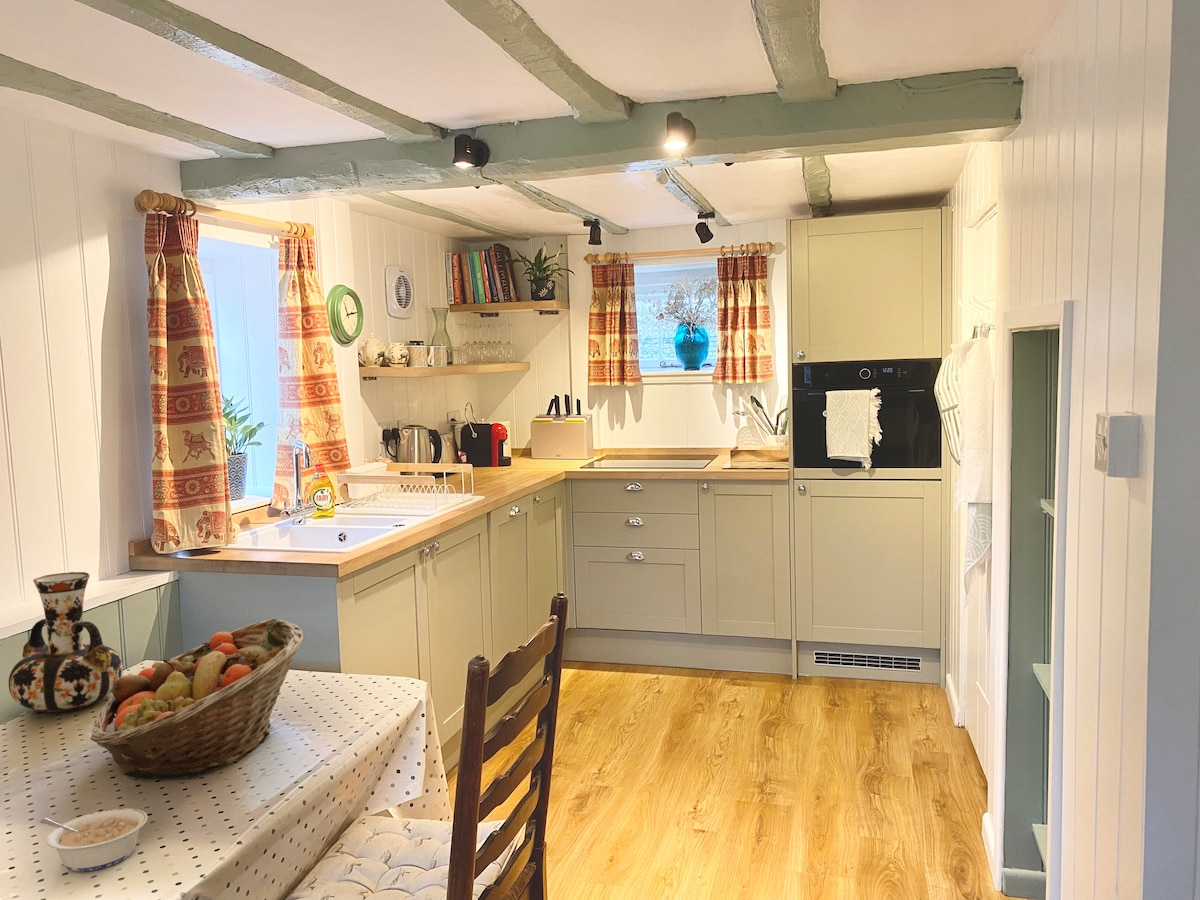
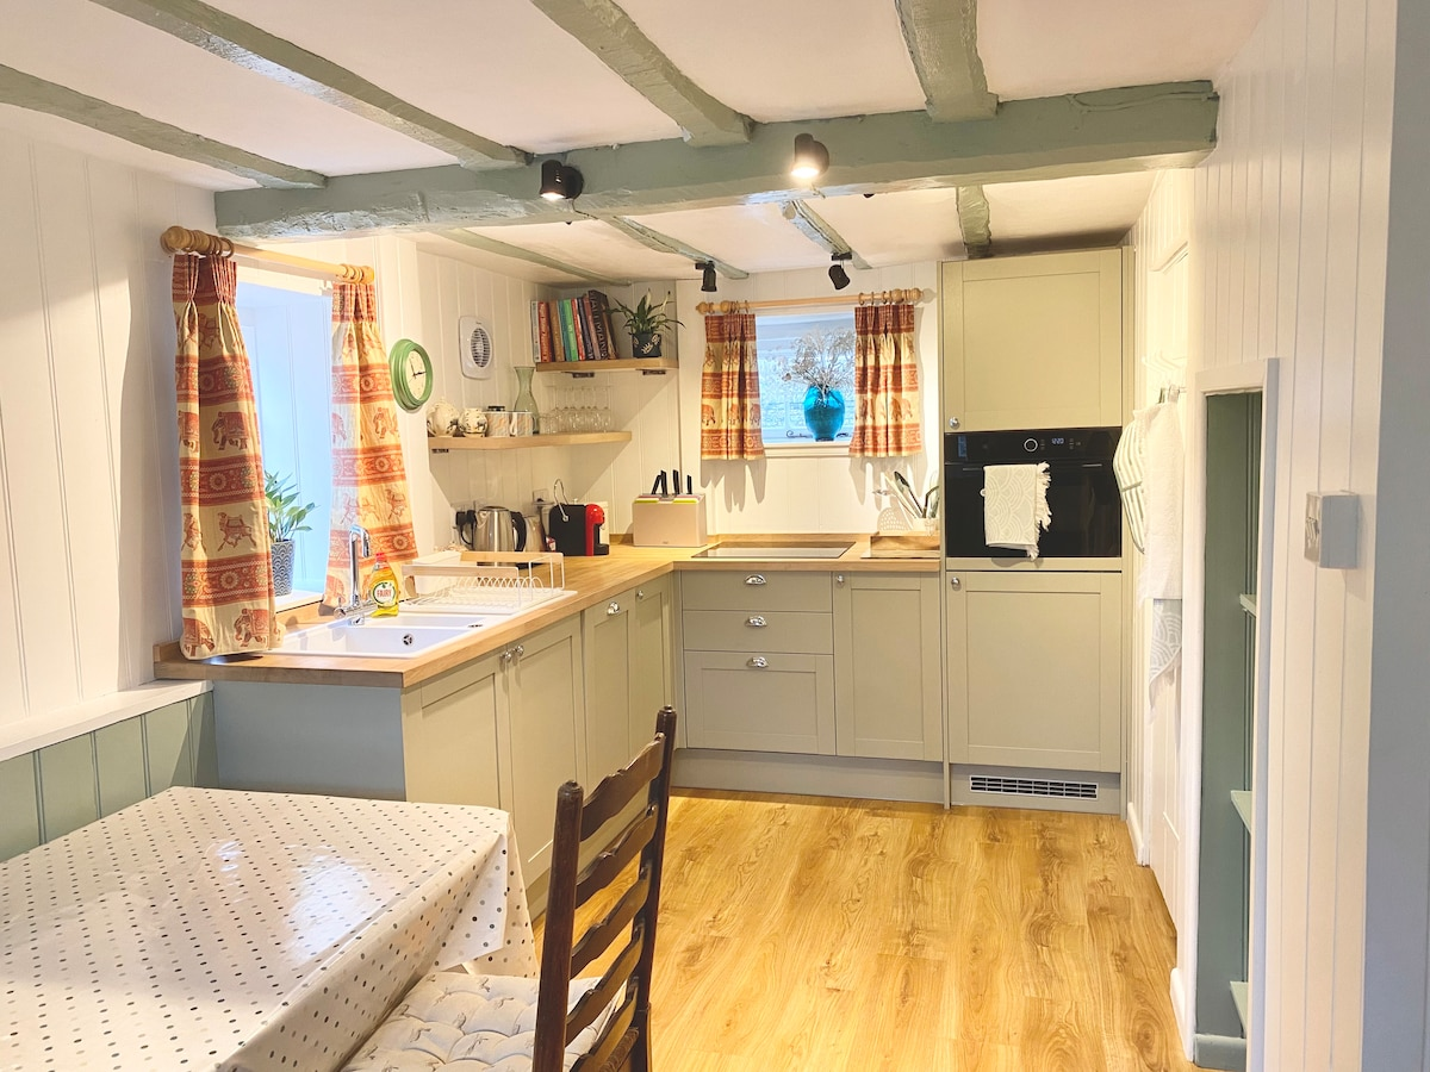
- legume [39,807,149,872]
- vase [8,571,124,713]
- fruit basket [89,618,306,780]
